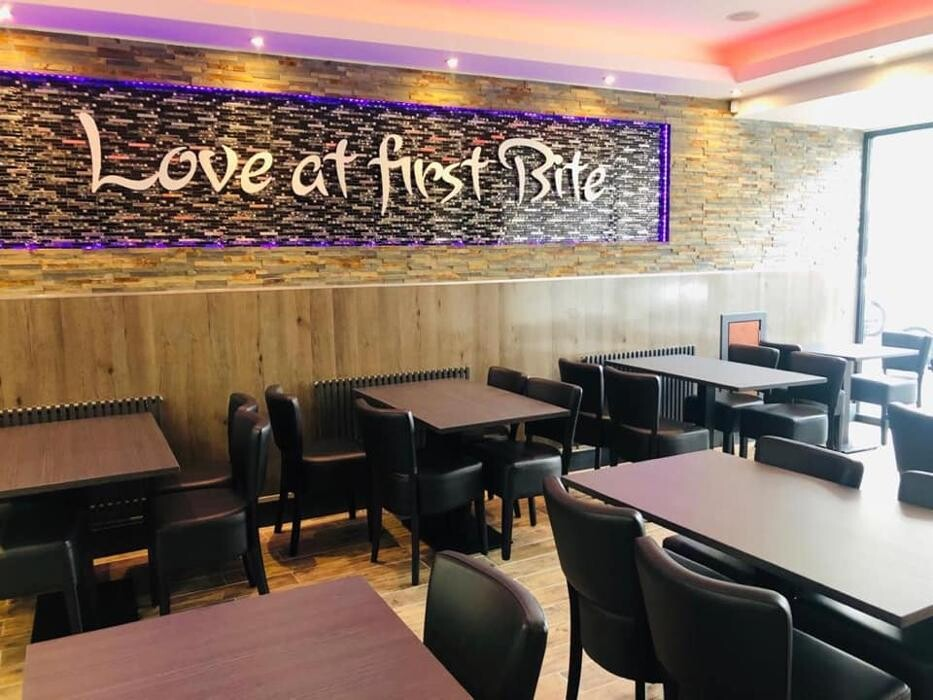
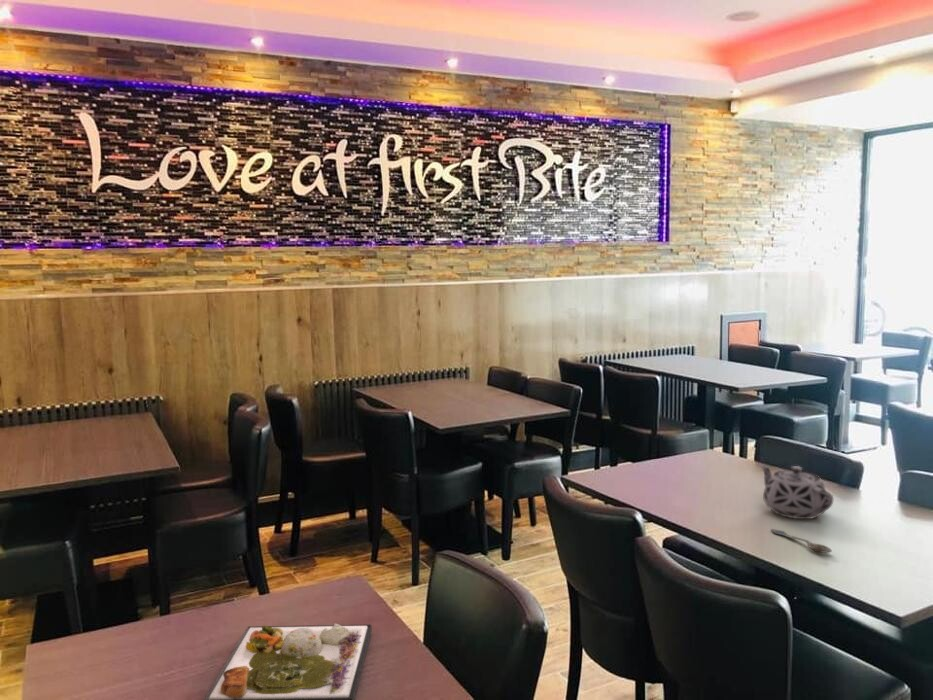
+ teapot [759,463,834,520]
+ spoon [770,528,833,553]
+ dinner plate [203,623,373,700]
